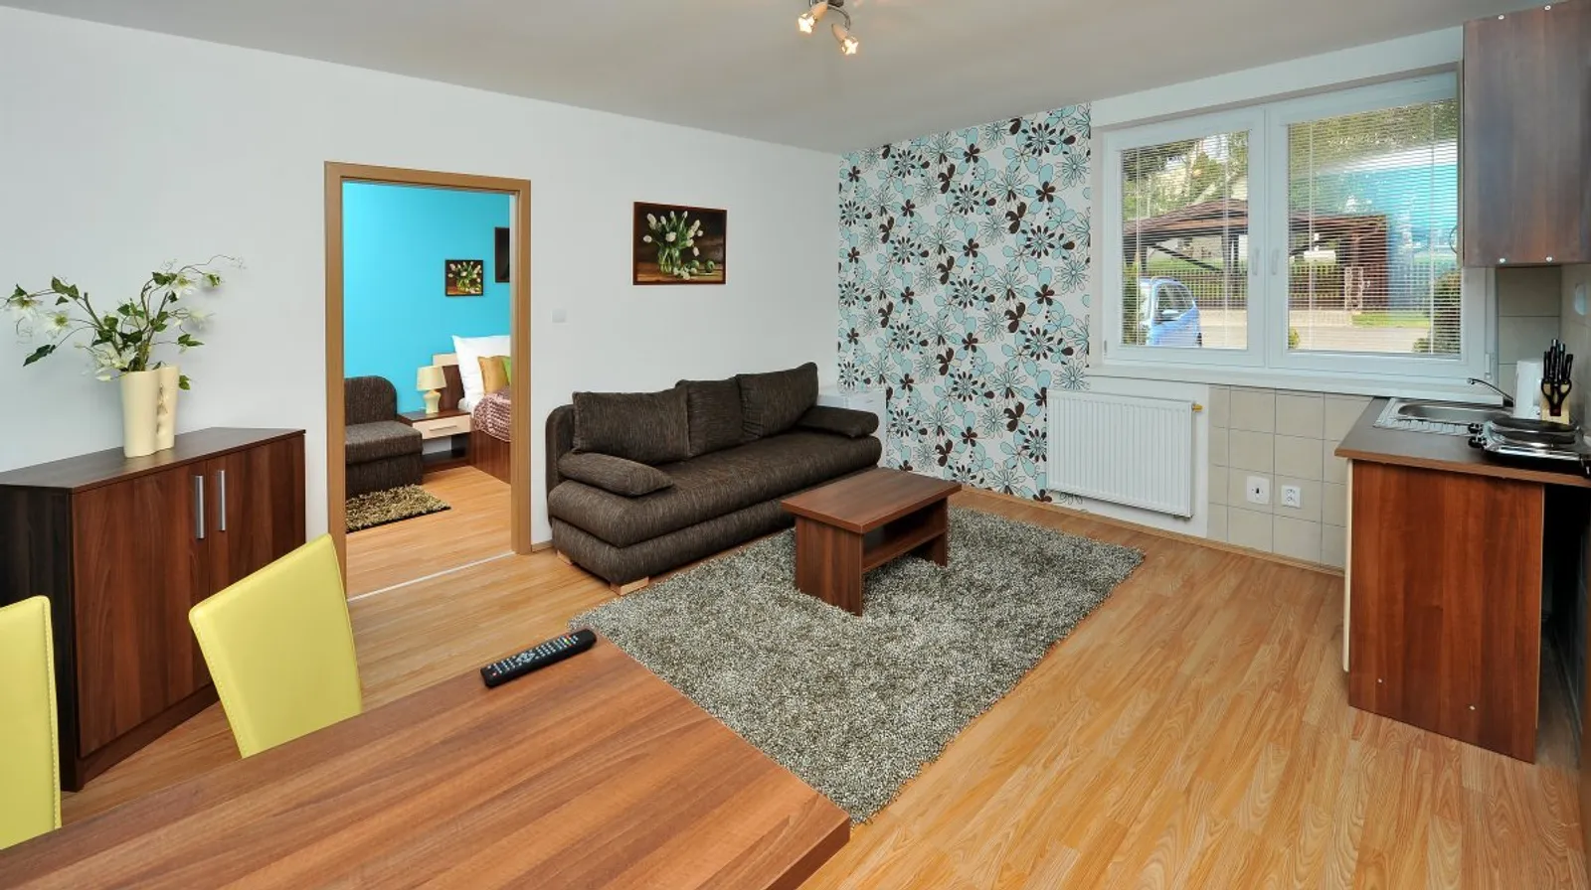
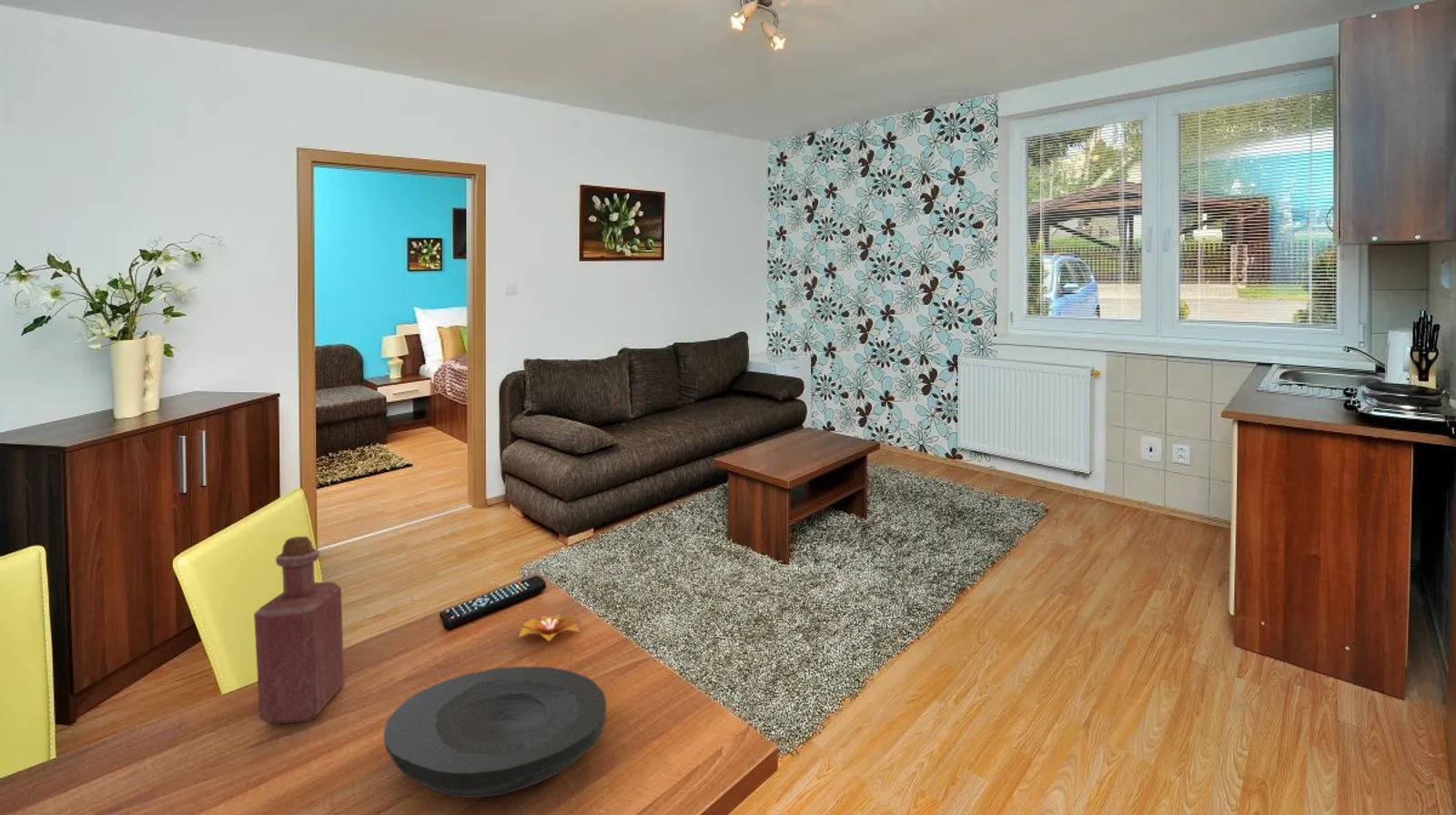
+ bottle [253,536,345,725]
+ plate [383,666,607,799]
+ flower [518,613,581,642]
